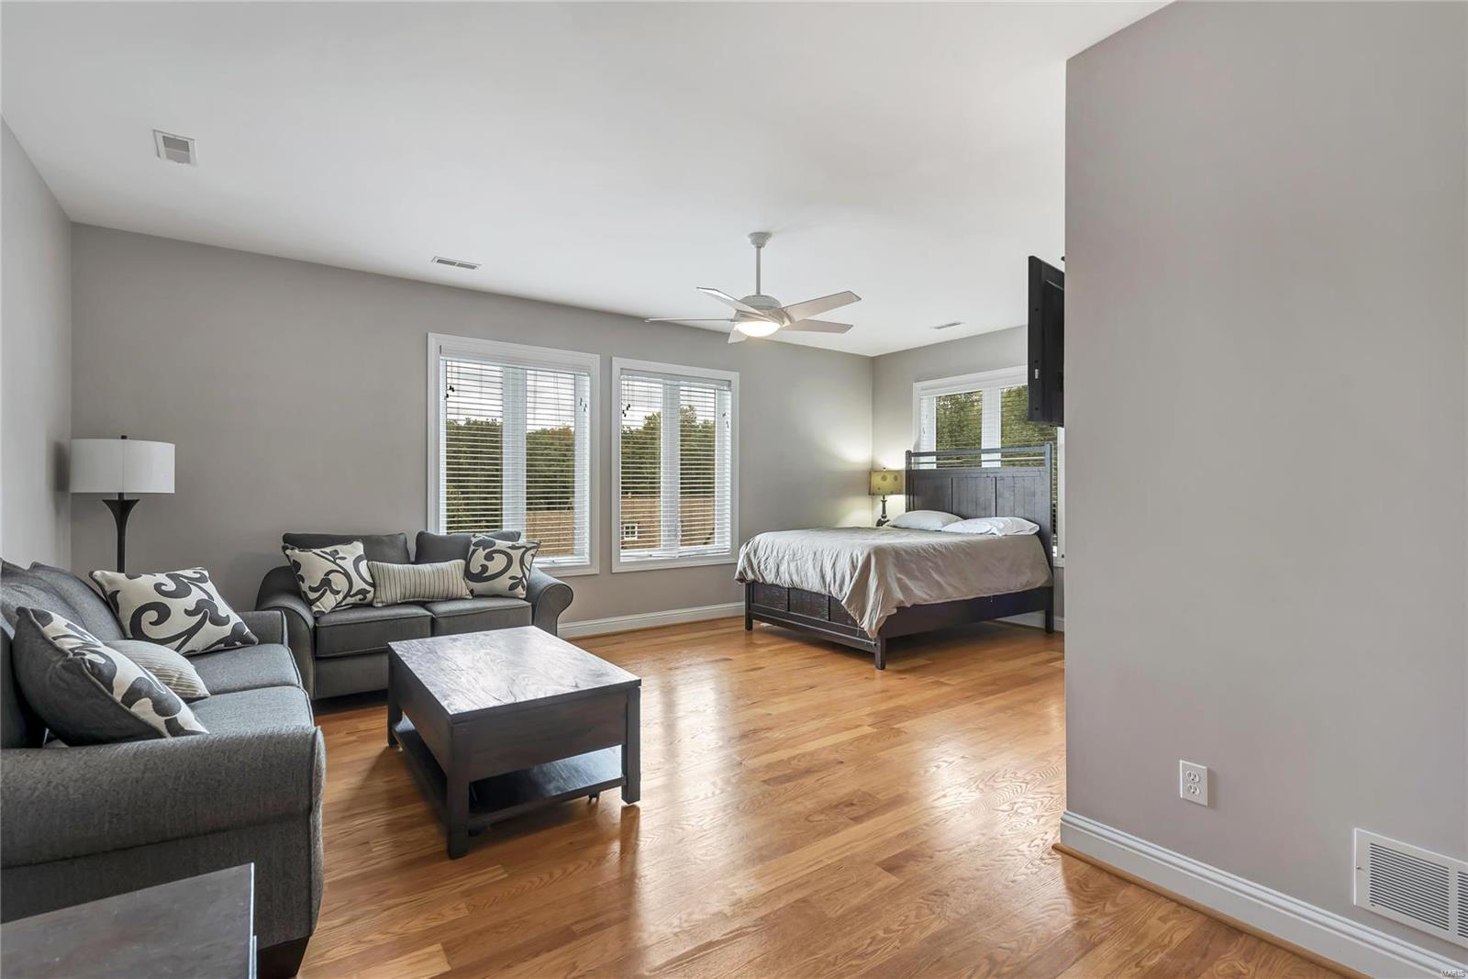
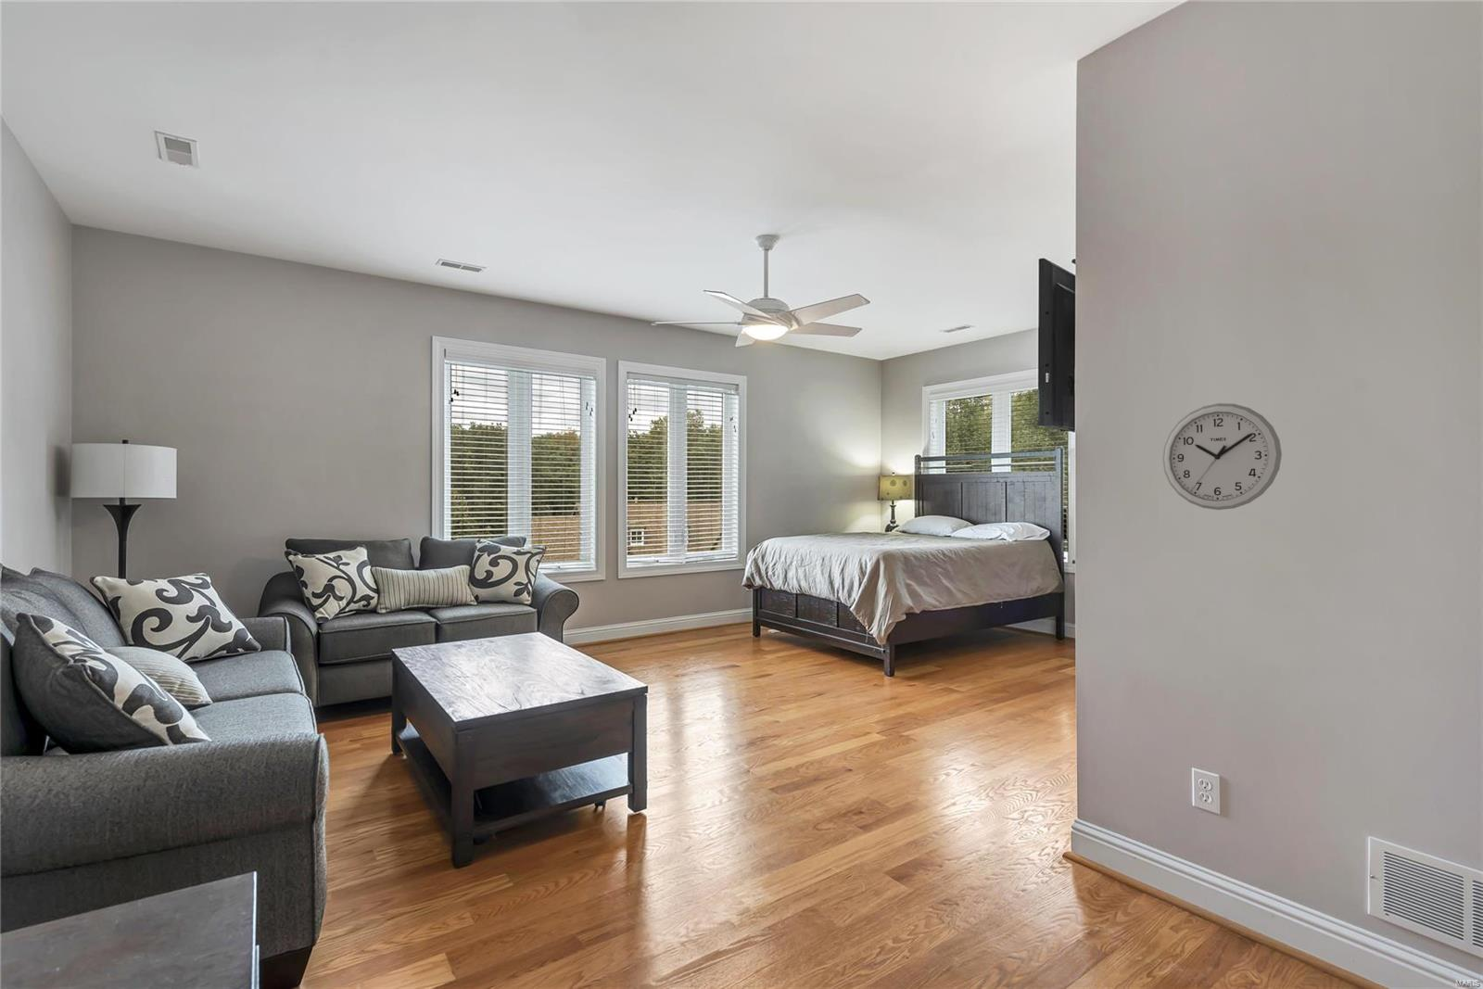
+ wall clock [1162,402,1283,511]
